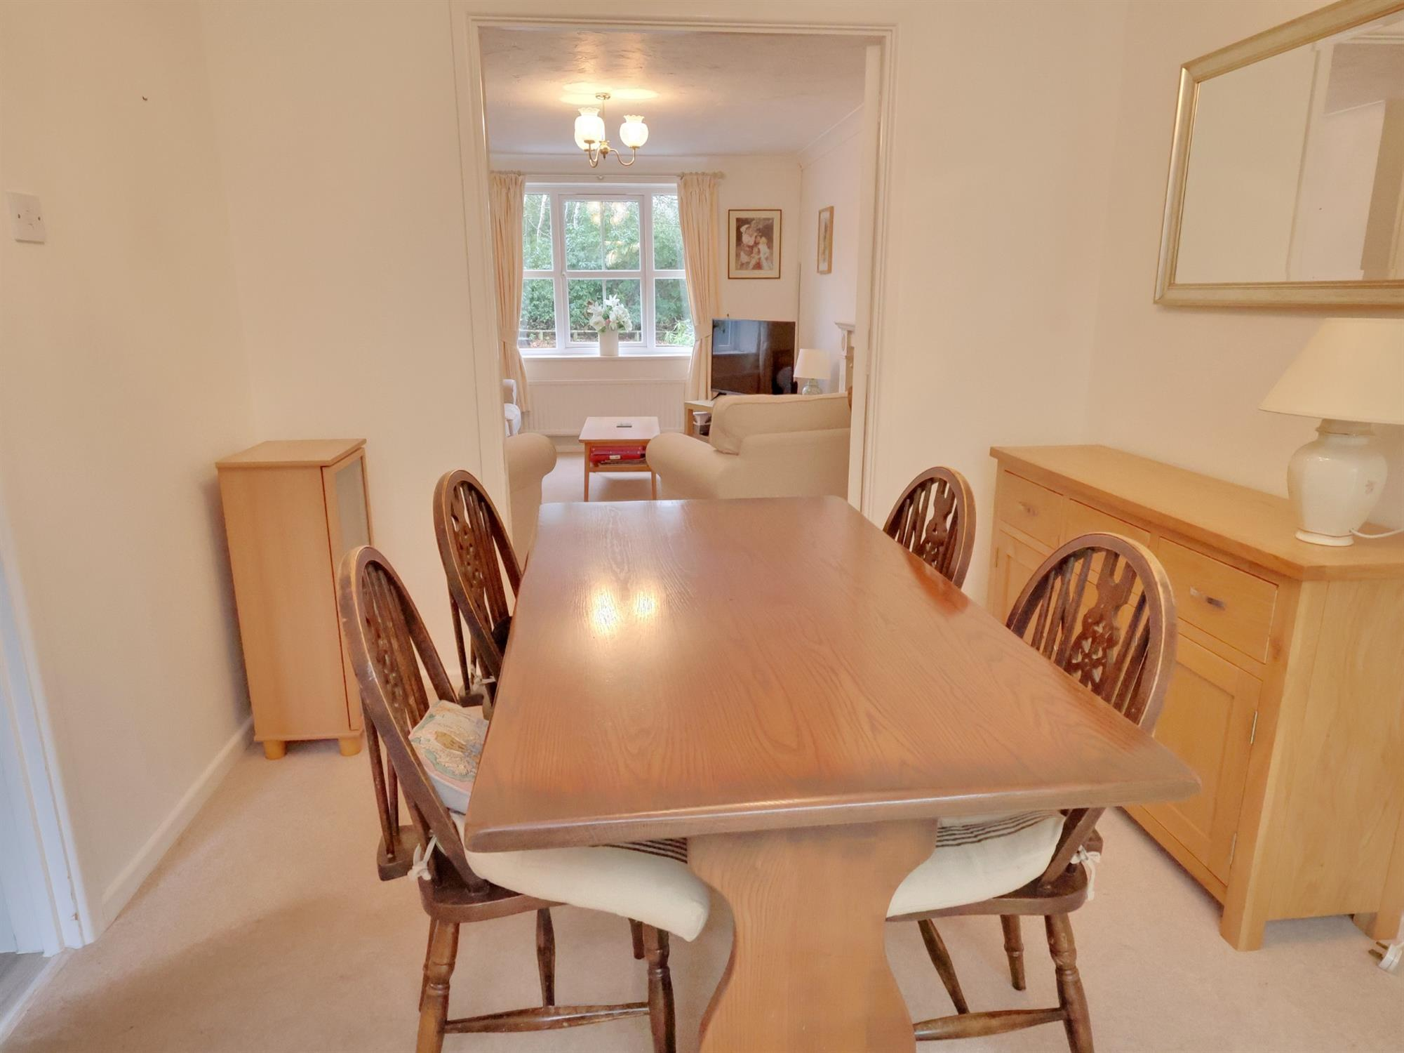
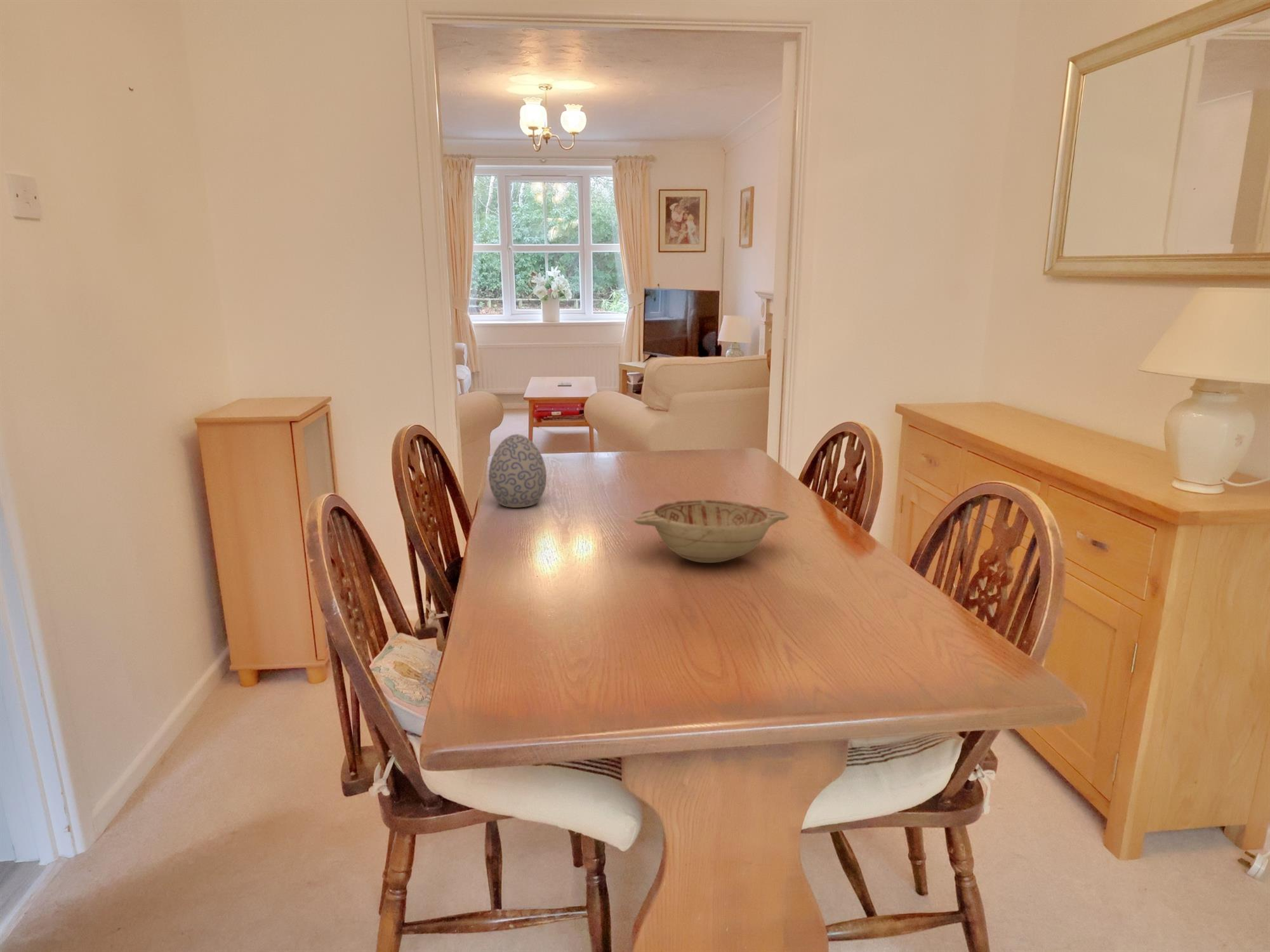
+ decorative egg [488,433,547,508]
+ decorative bowl [633,499,790,564]
